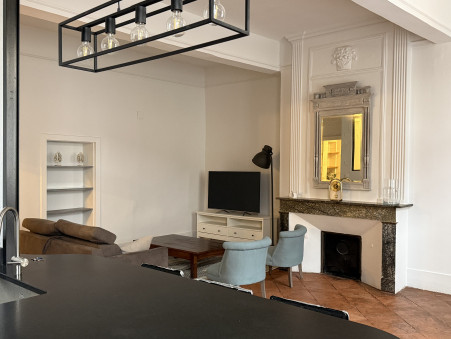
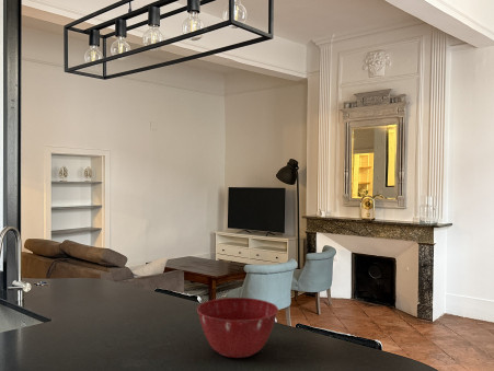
+ mixing bowl [196,297,279,359]
